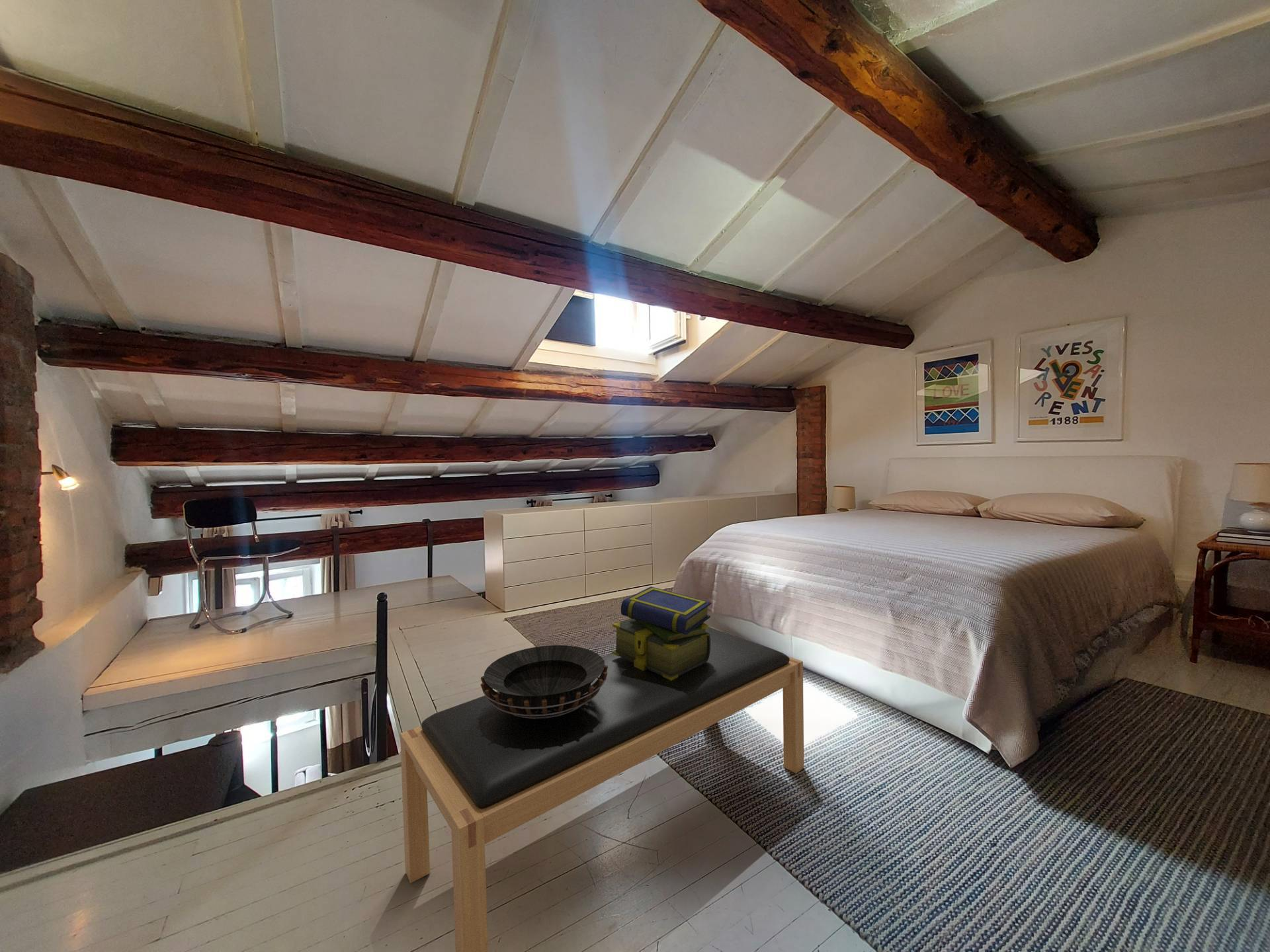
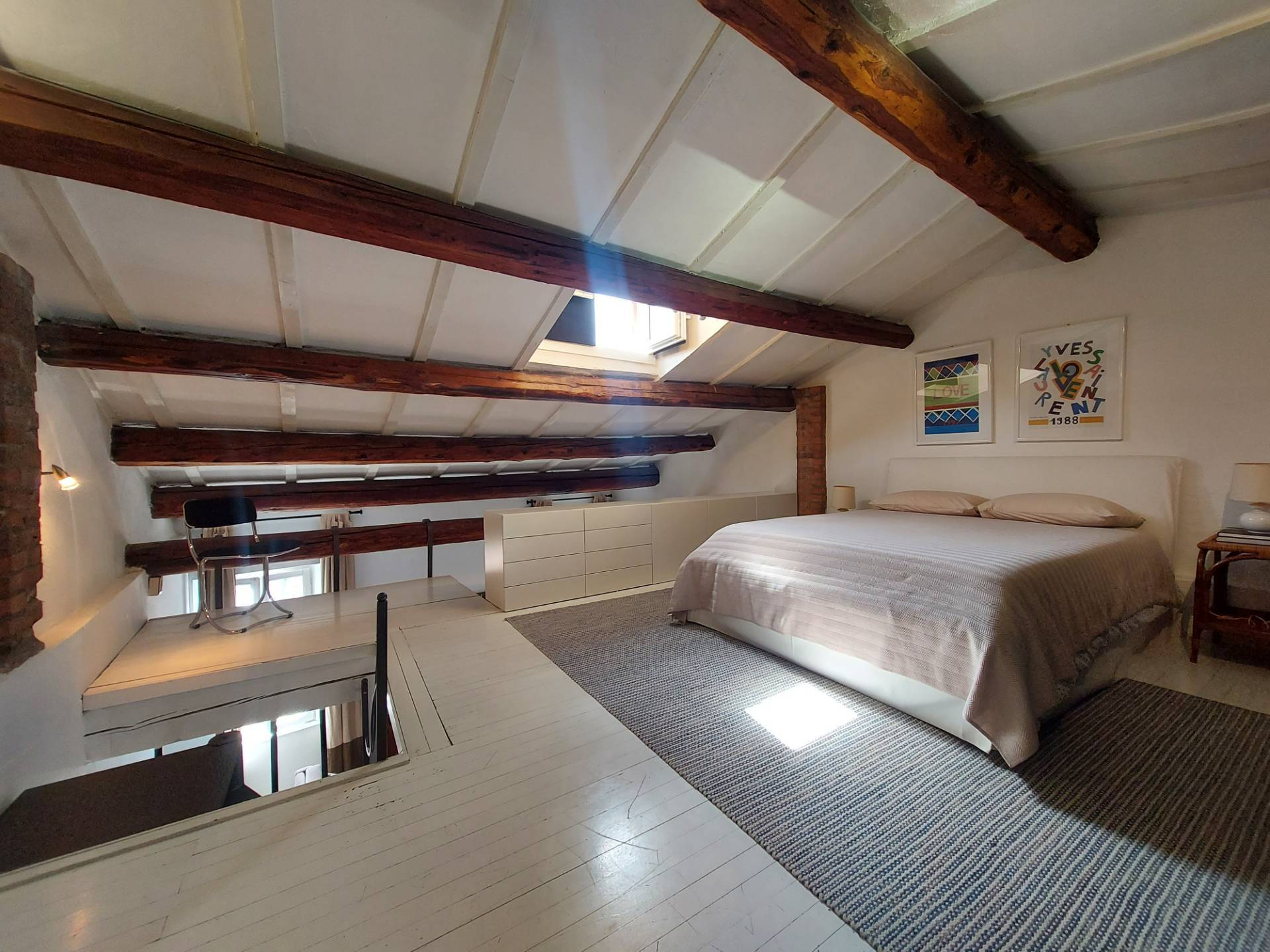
- stack of books [612,586,712,680]
- decorative bowl [480,645,608,719]
- bench [400,627,805,952]
